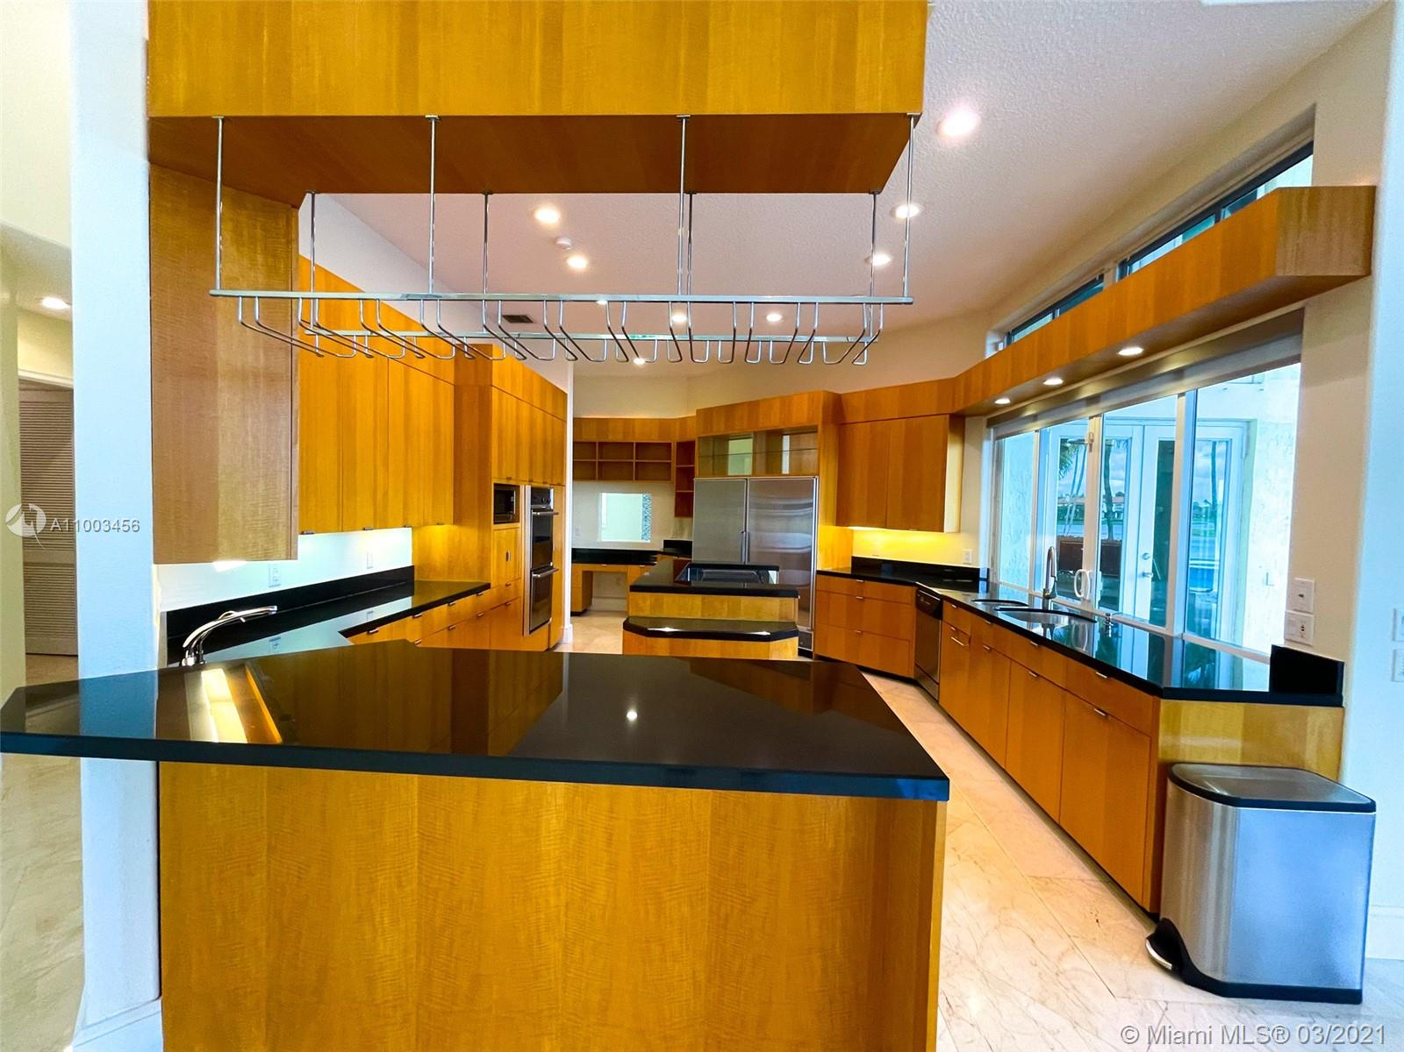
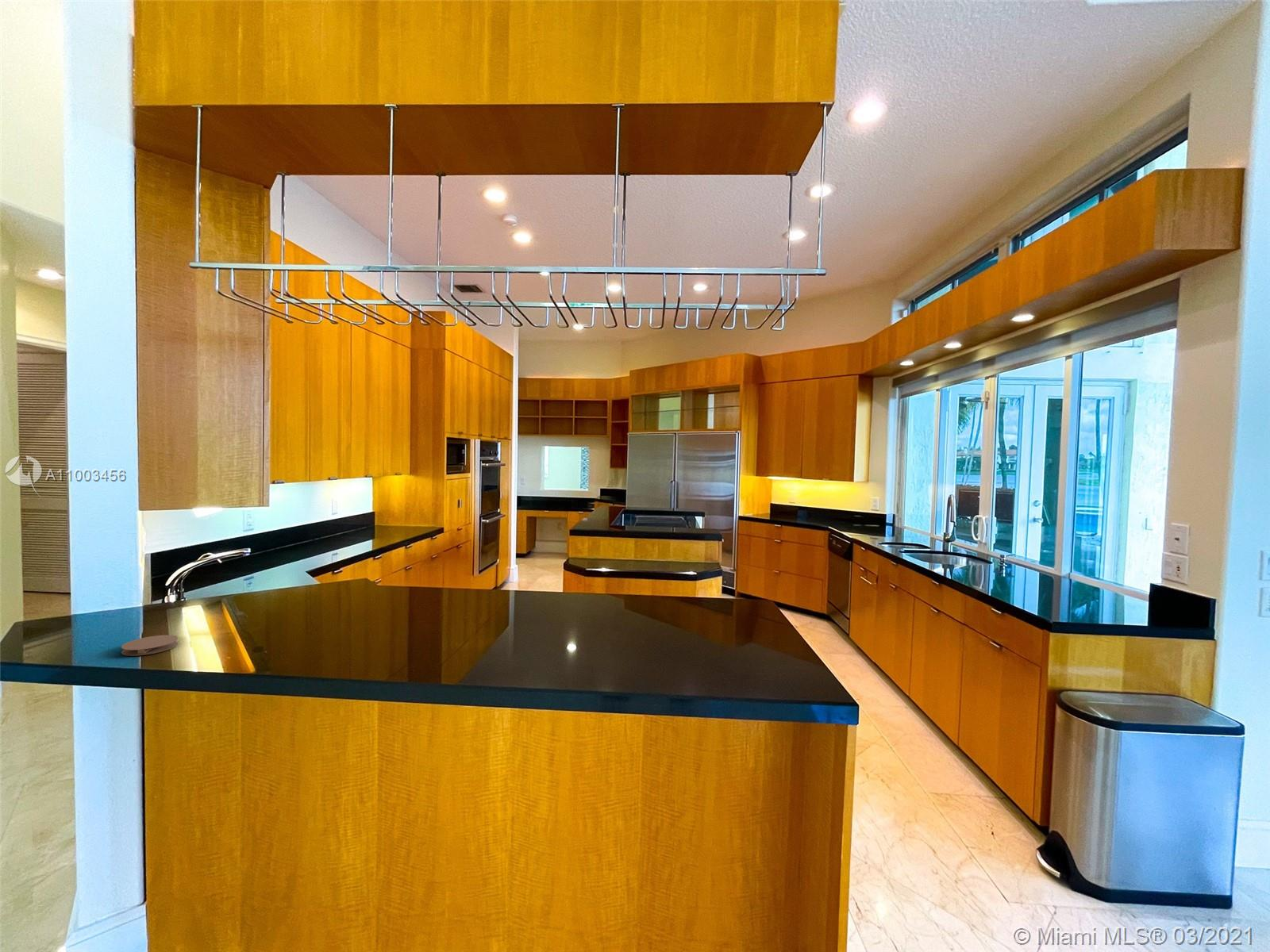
+ coaster [121,635,179,657]
